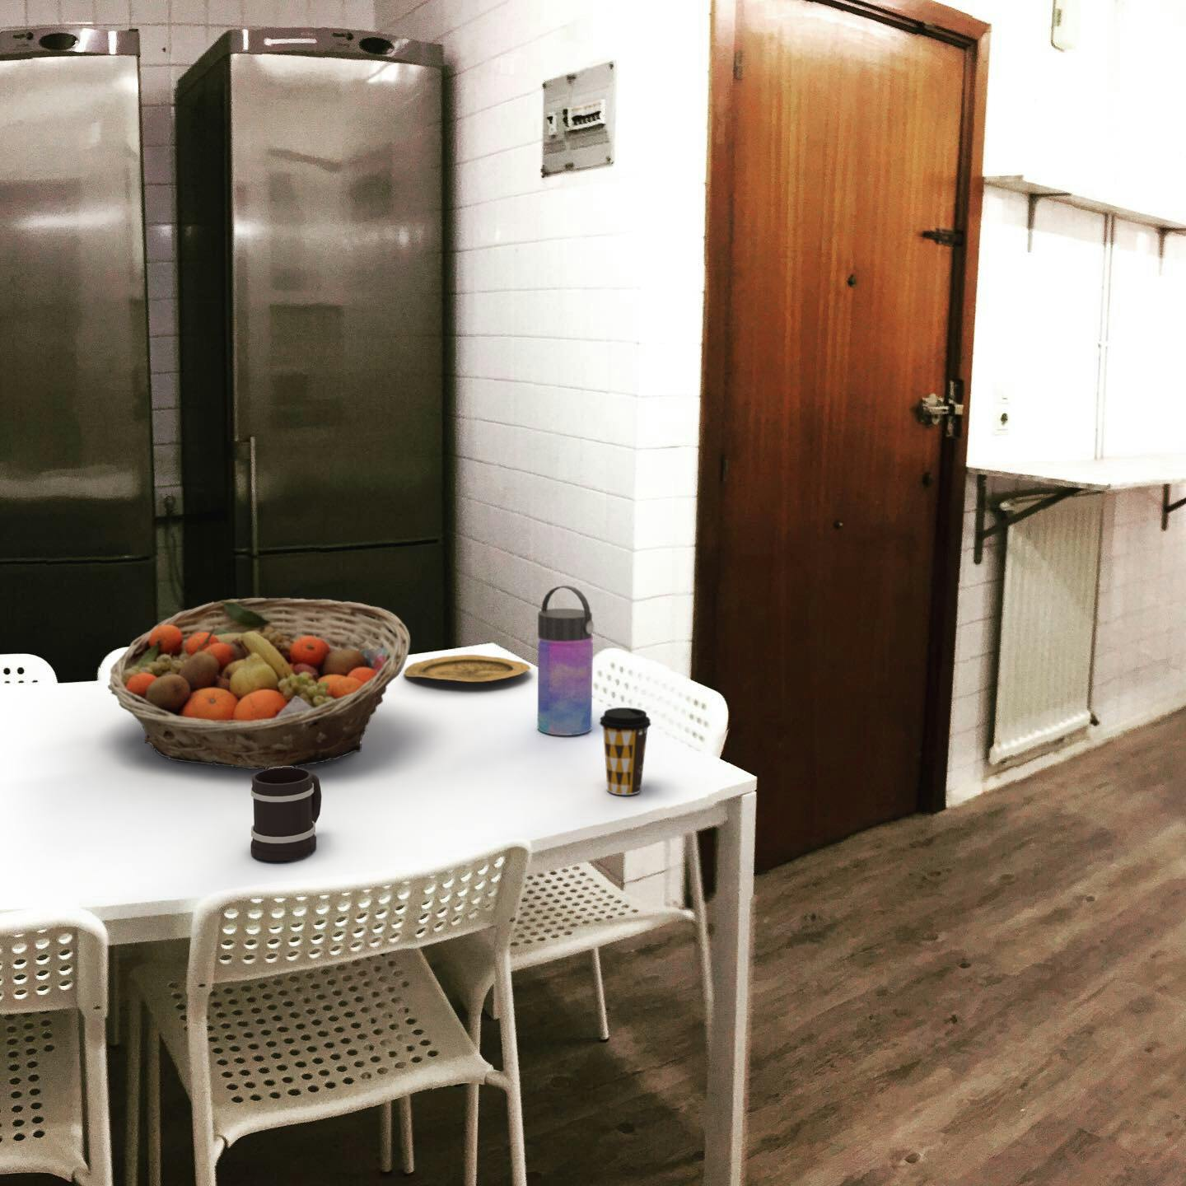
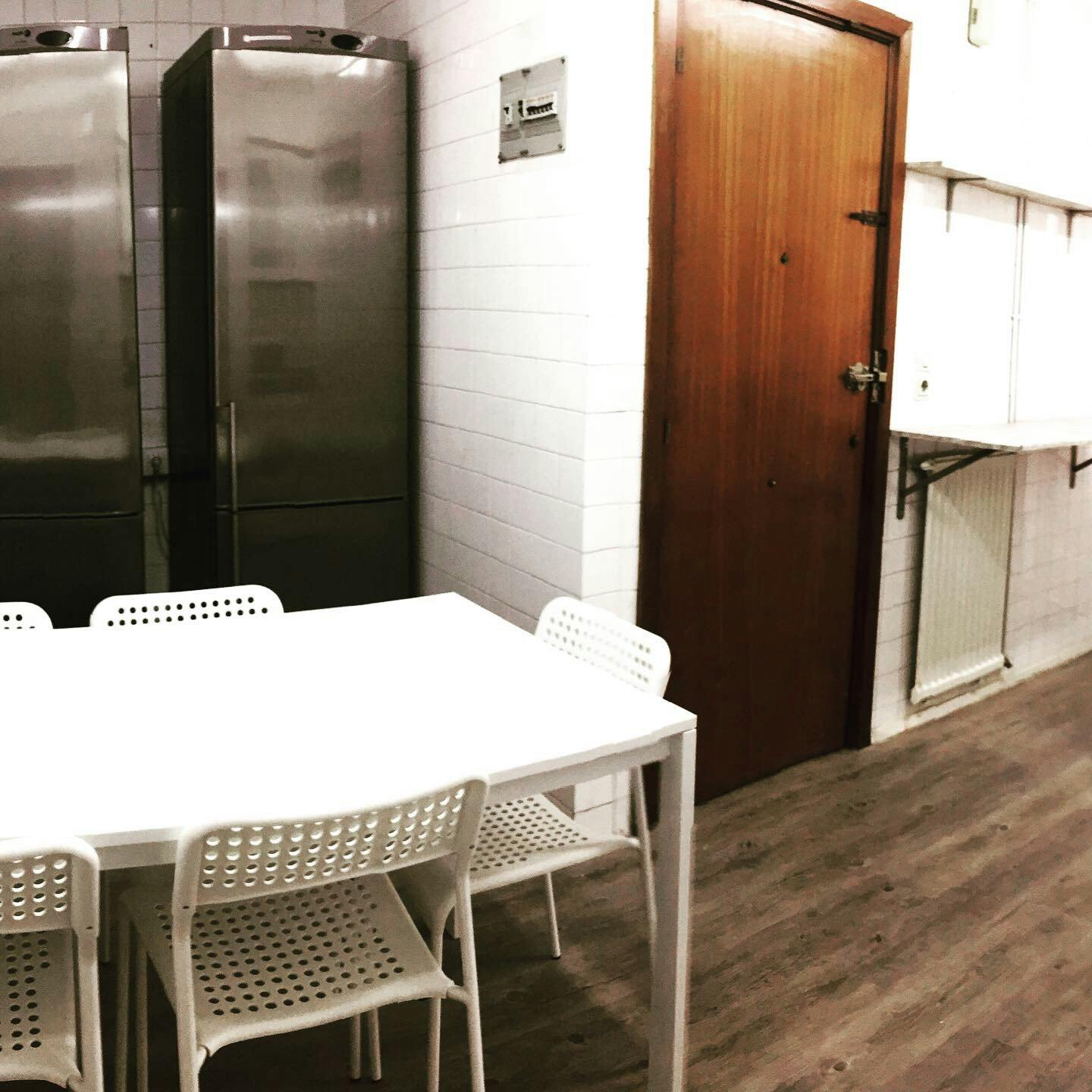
- fruit basket [108,597,411,770]
- coffee cup [598,707,652,796]
- water bottle [537,584,595,736]
- mug [250,767,323,861]
- plate [404,654,532,683]
